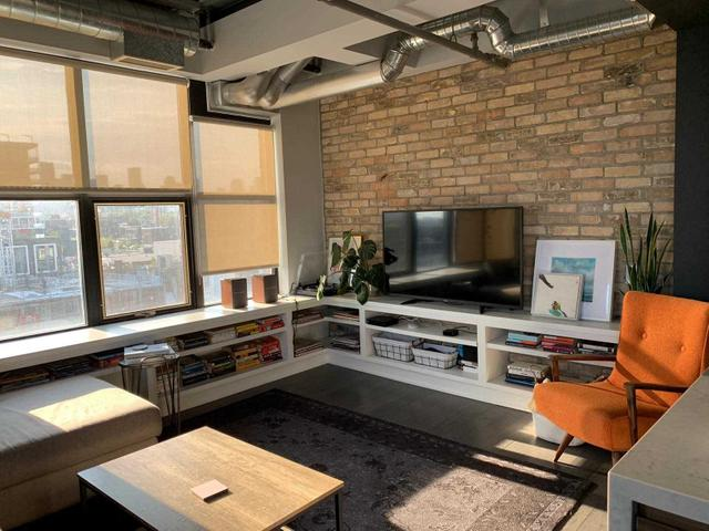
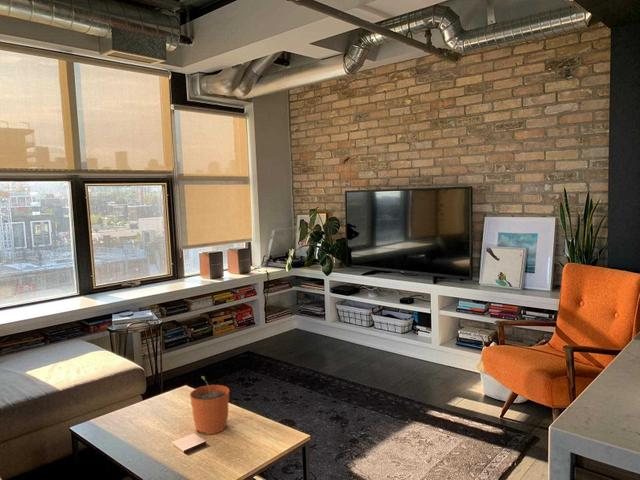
+ plant pot [189,375,230,435]
